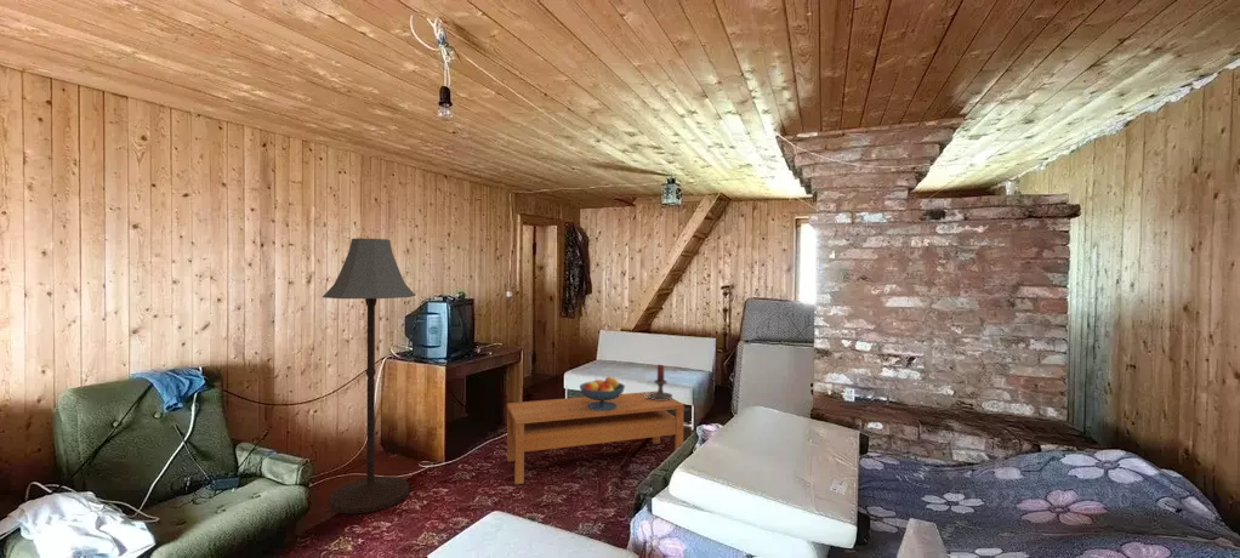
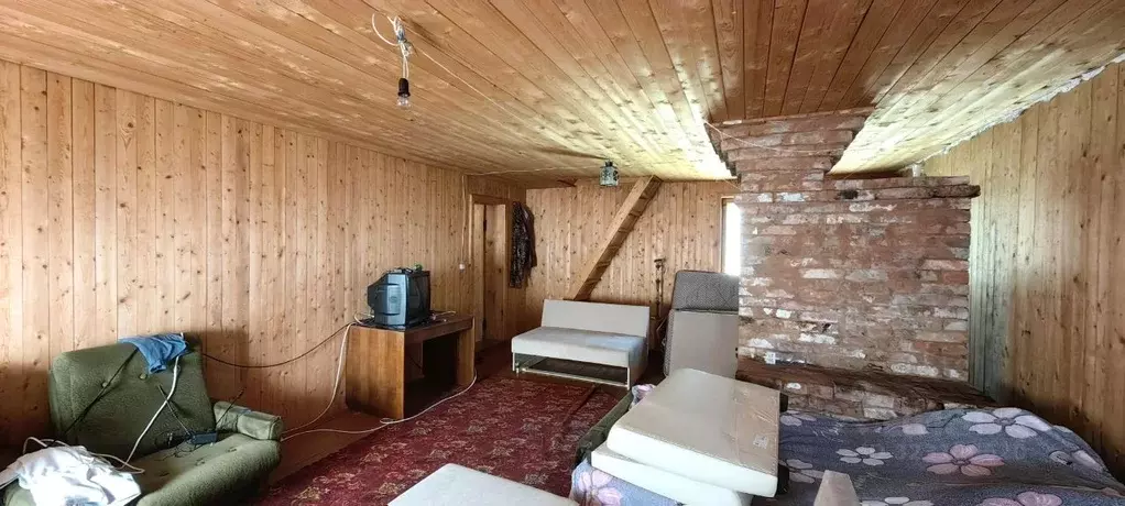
- coffee table [506,391,686,485]
- fruit bowl [579,376,626,411]
- candle holder [644,364,673,400]
- floor lamp [322,237,416,514]
